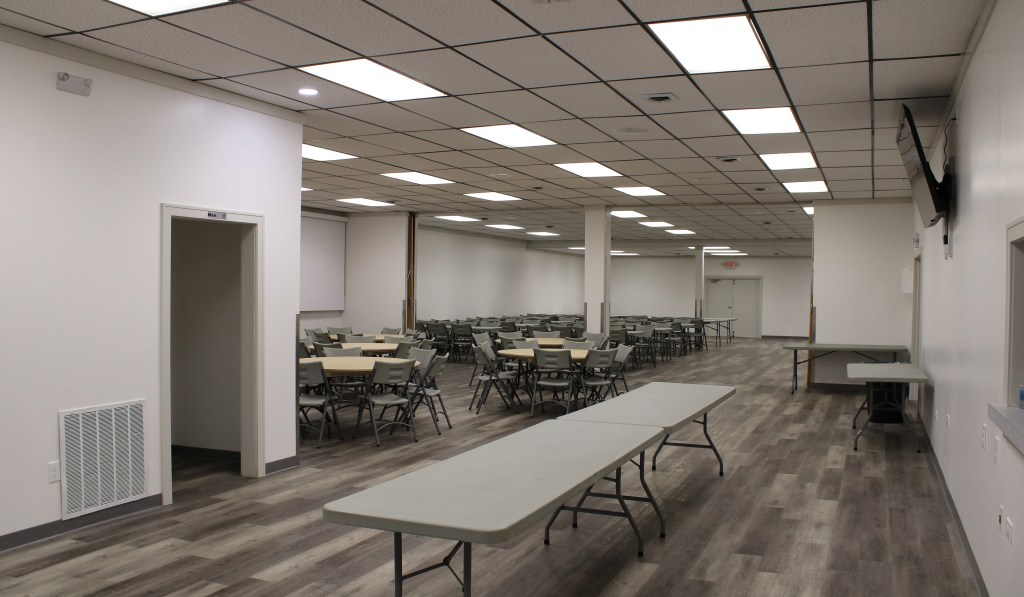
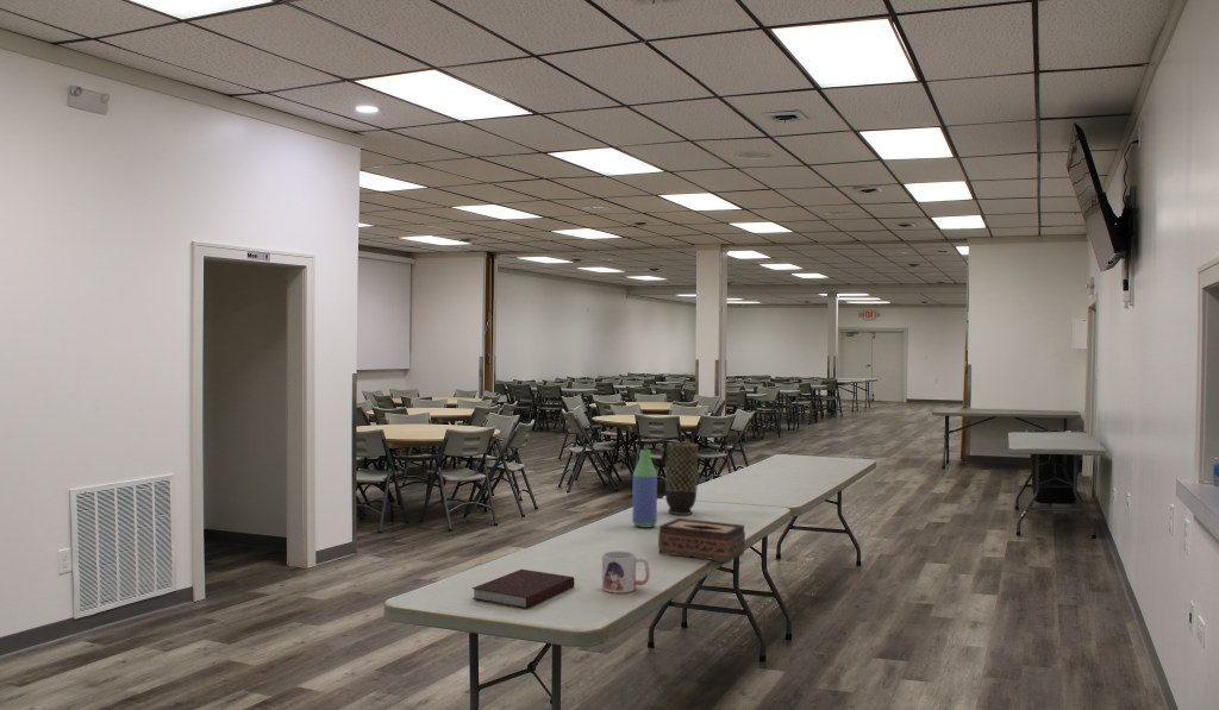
+ vase [658,441,702,516]
+ mug [601,549,651,595]
+ bottle [631,448,658,528]
+ tissue box [657,517,746,565]
+ notebook [471,568,576,610]
